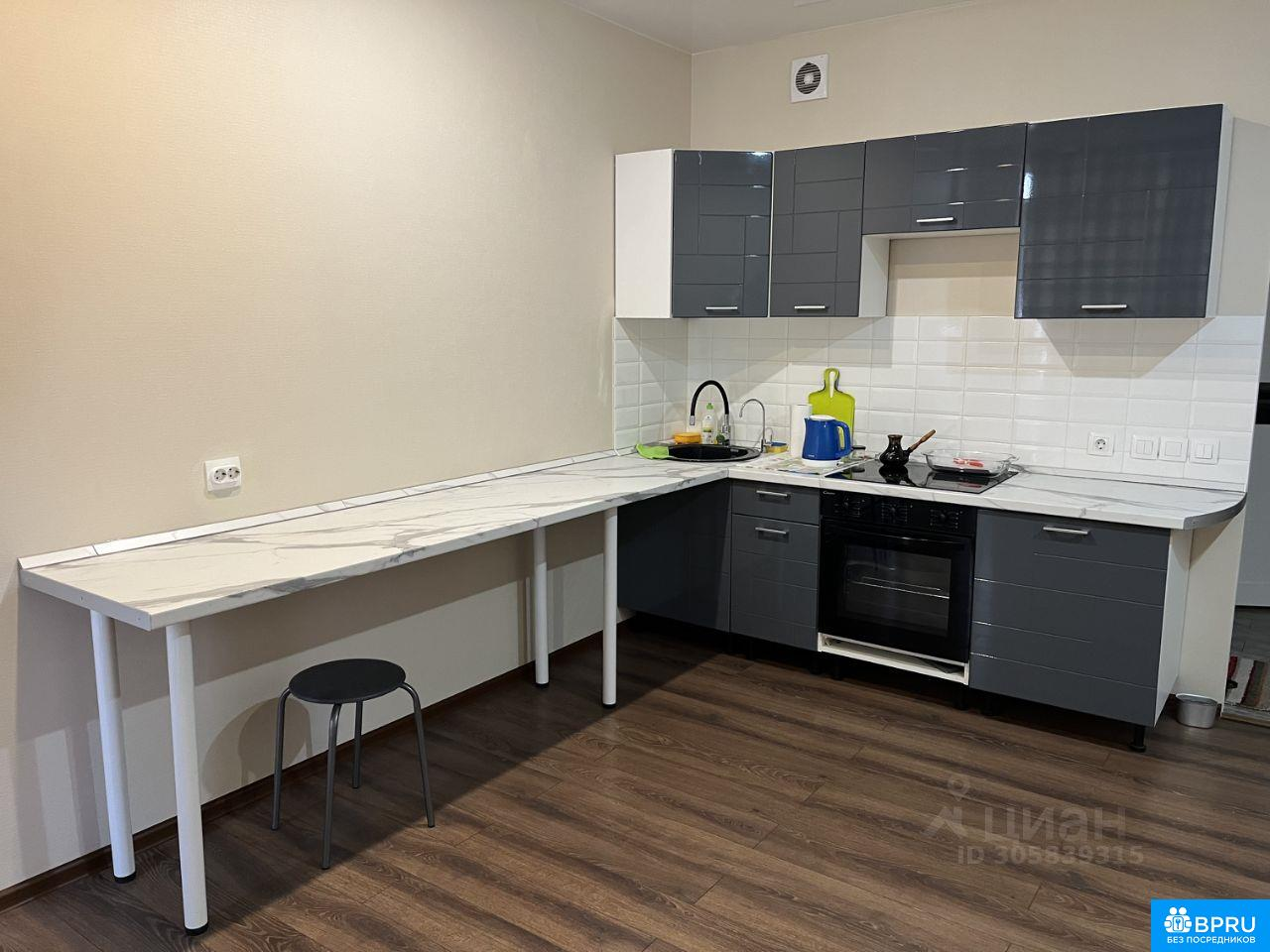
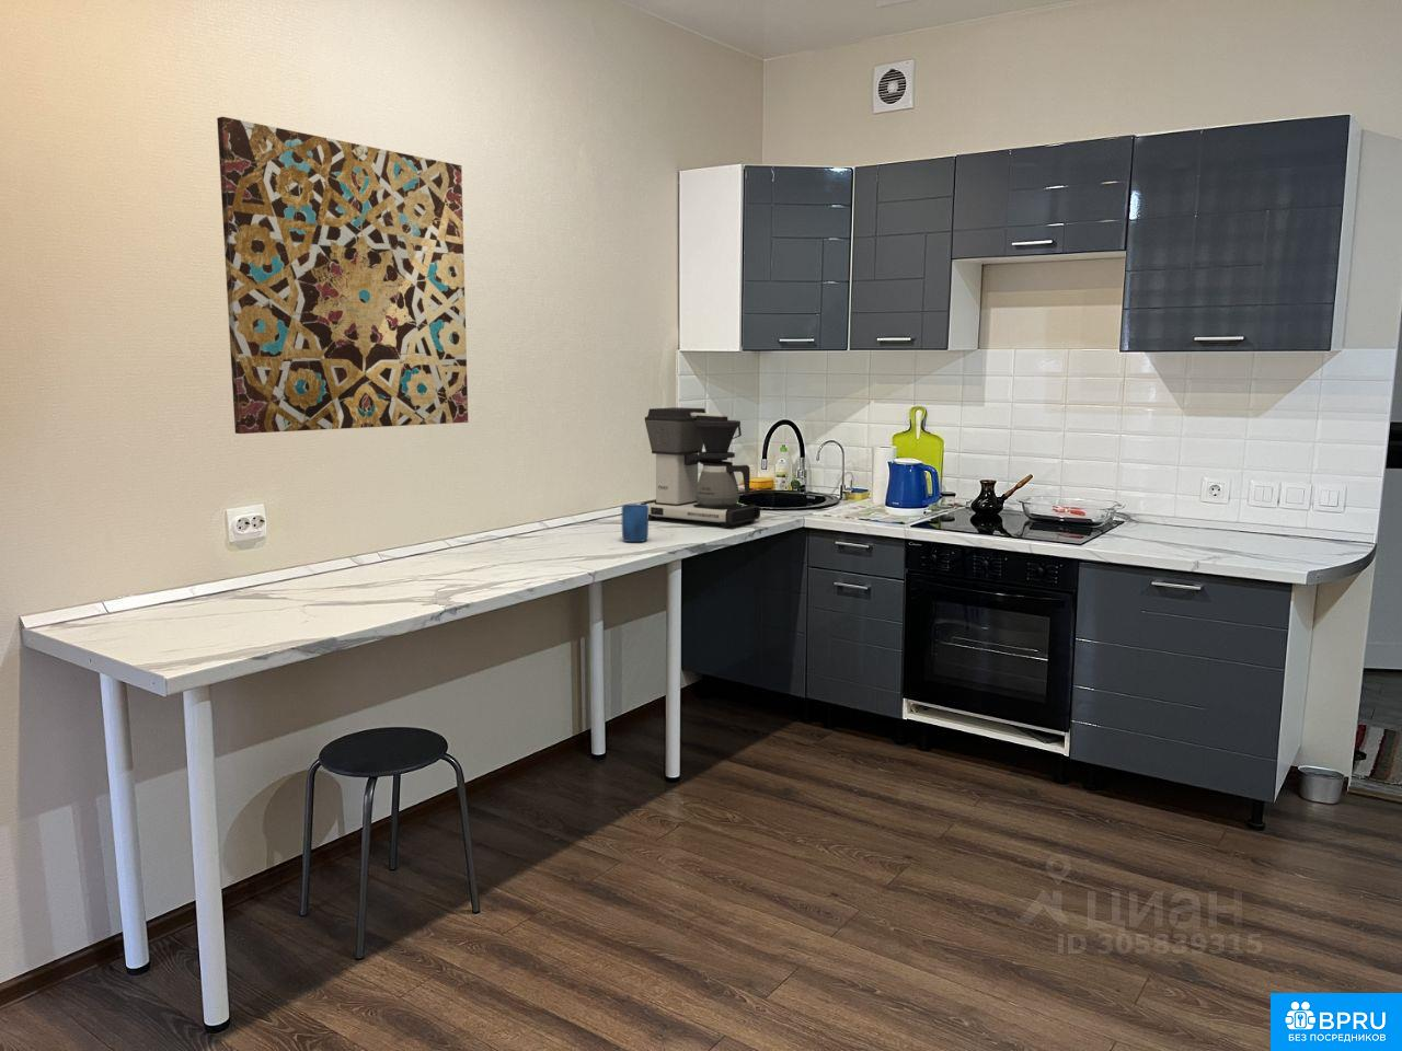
+ mug [622,502,649,543]
+ coffee maker [639,406,762,529]
+ wall art [215,116,469,435]
